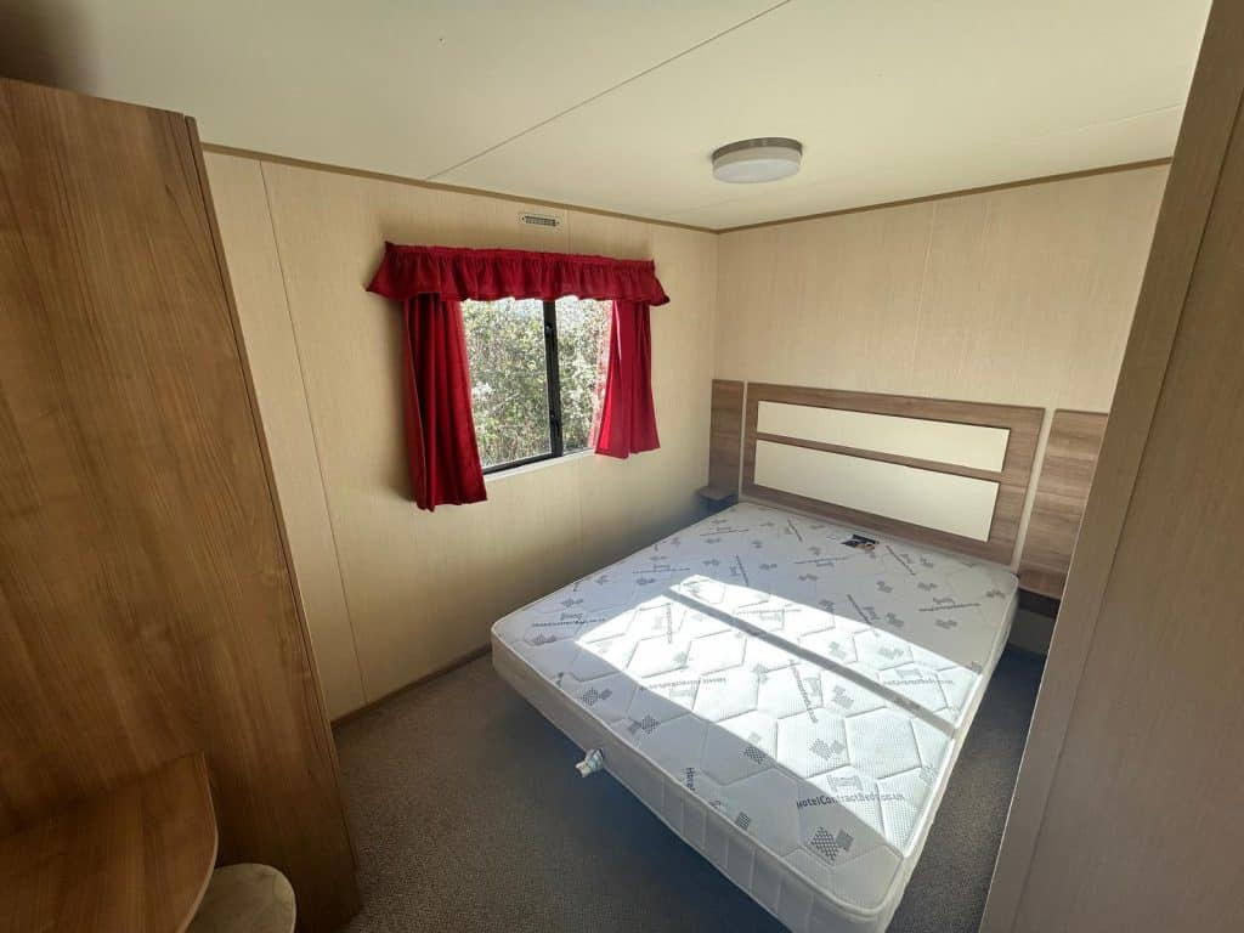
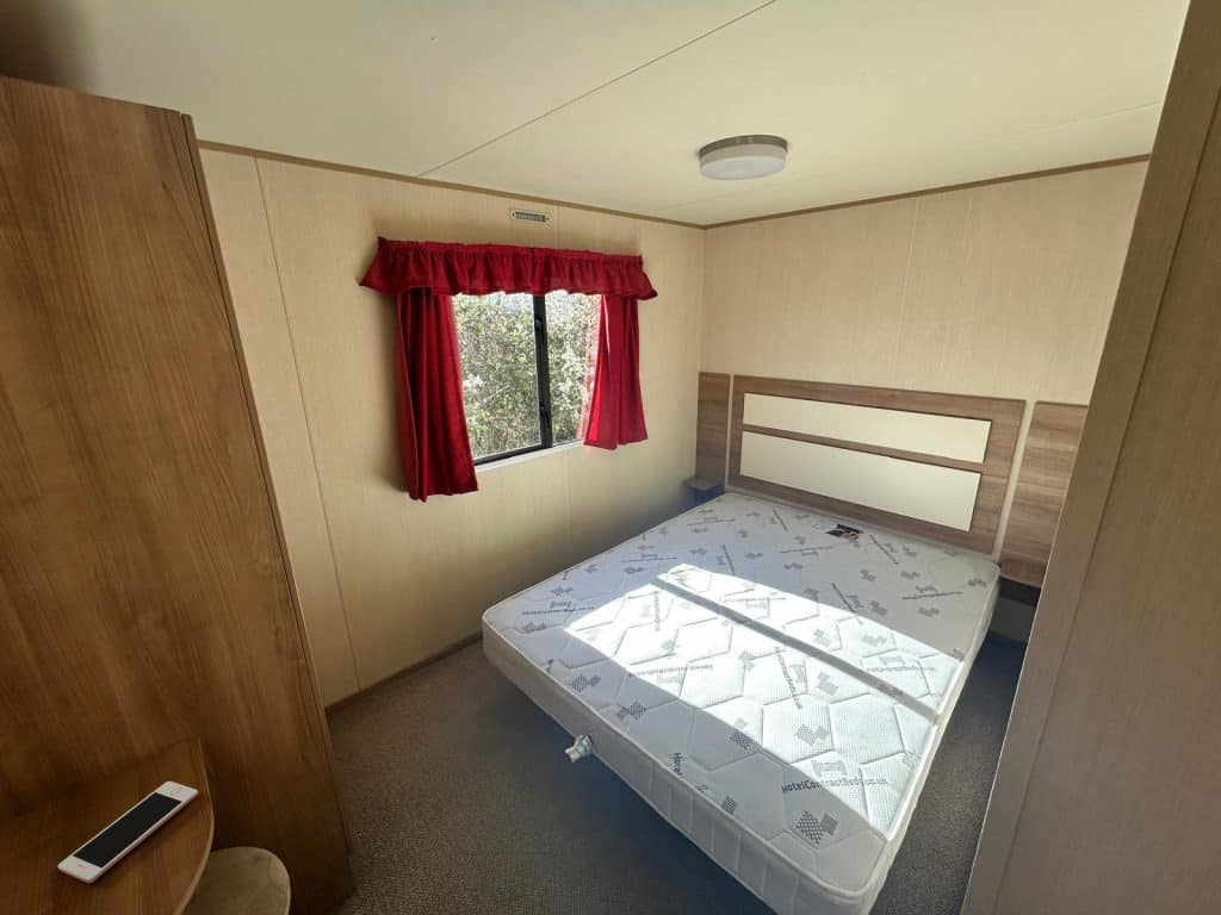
+ cell phone [57,780,199,884]
